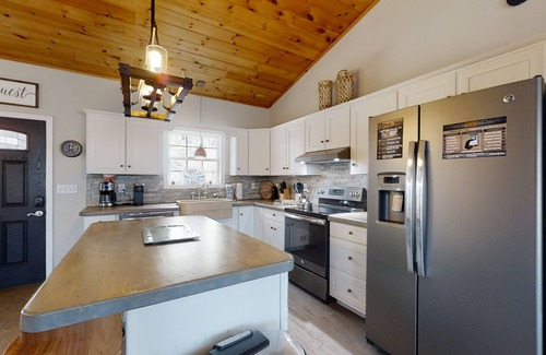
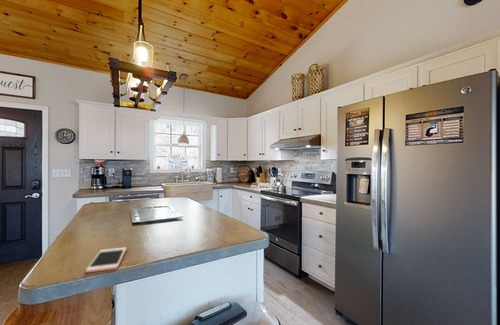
+ cell phone [85,246,127,274]
